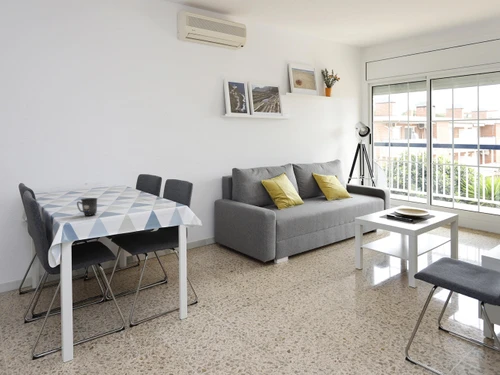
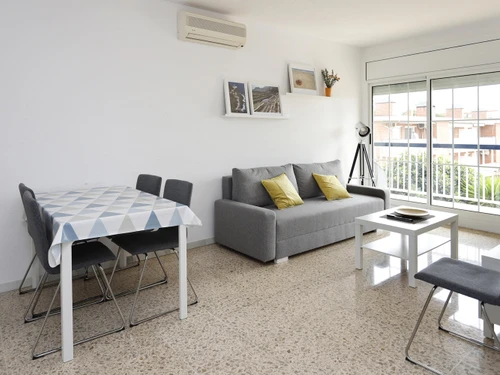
- mug [76,197,99,217]
